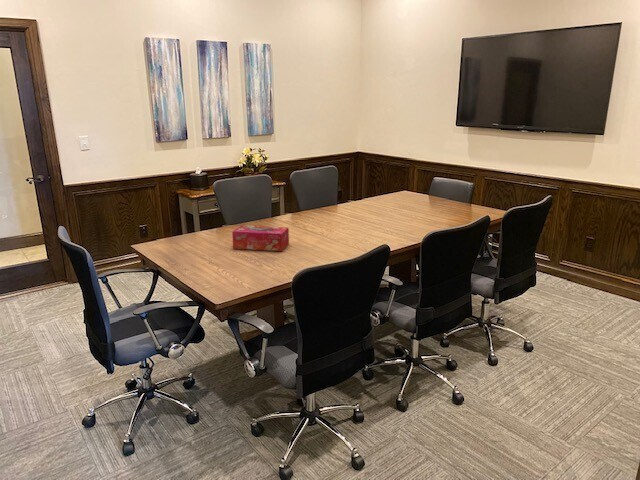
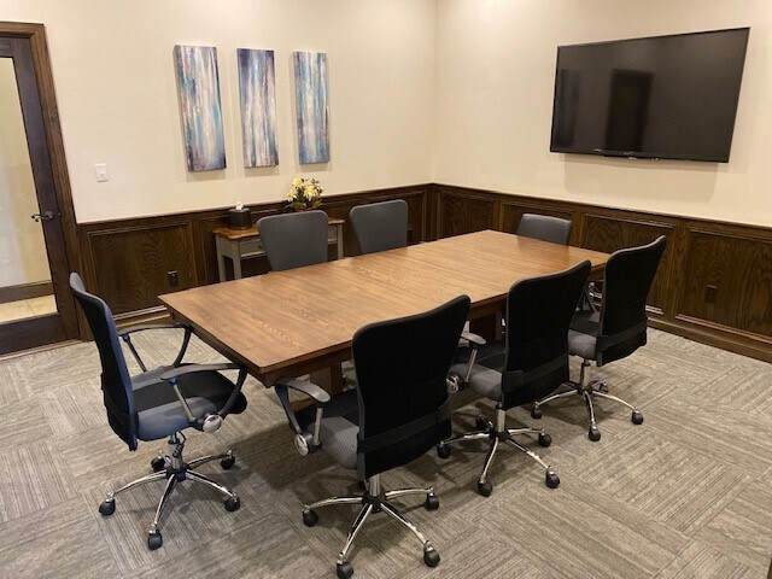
- tissue box [231,225,290,252]
